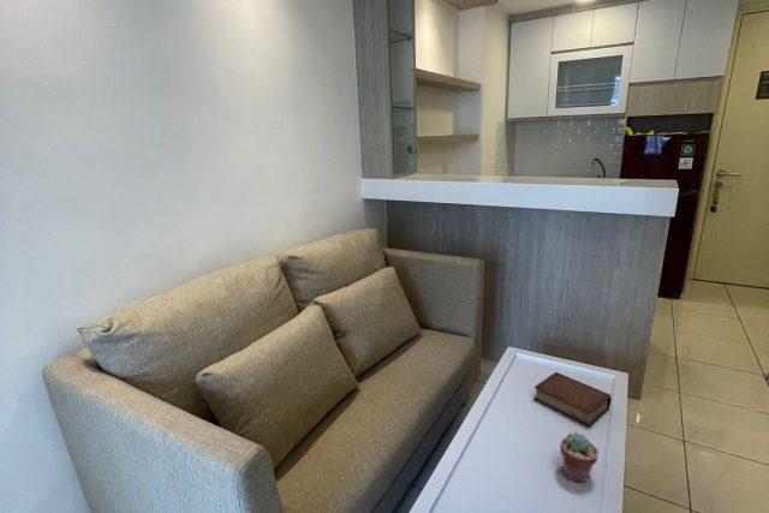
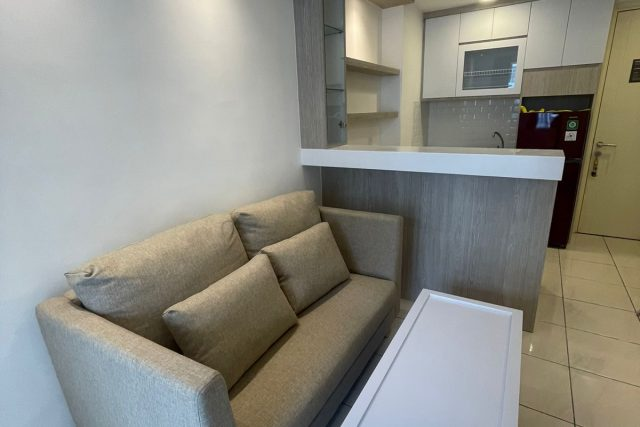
- book [532,371,613,428]
- potted succulent [559,431,600,483]
